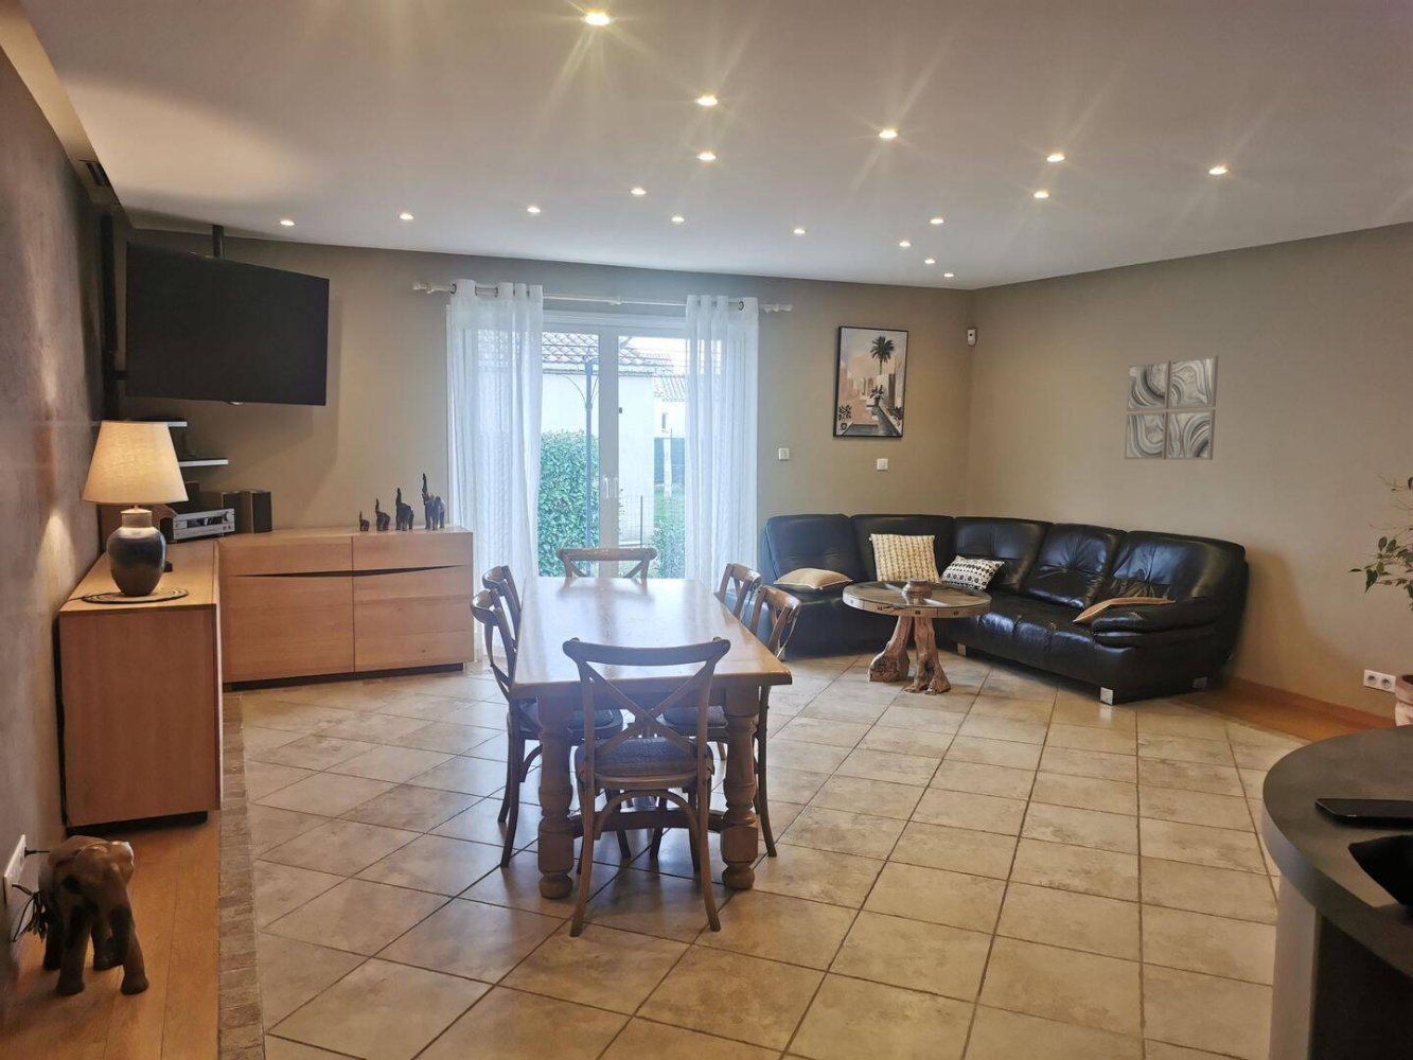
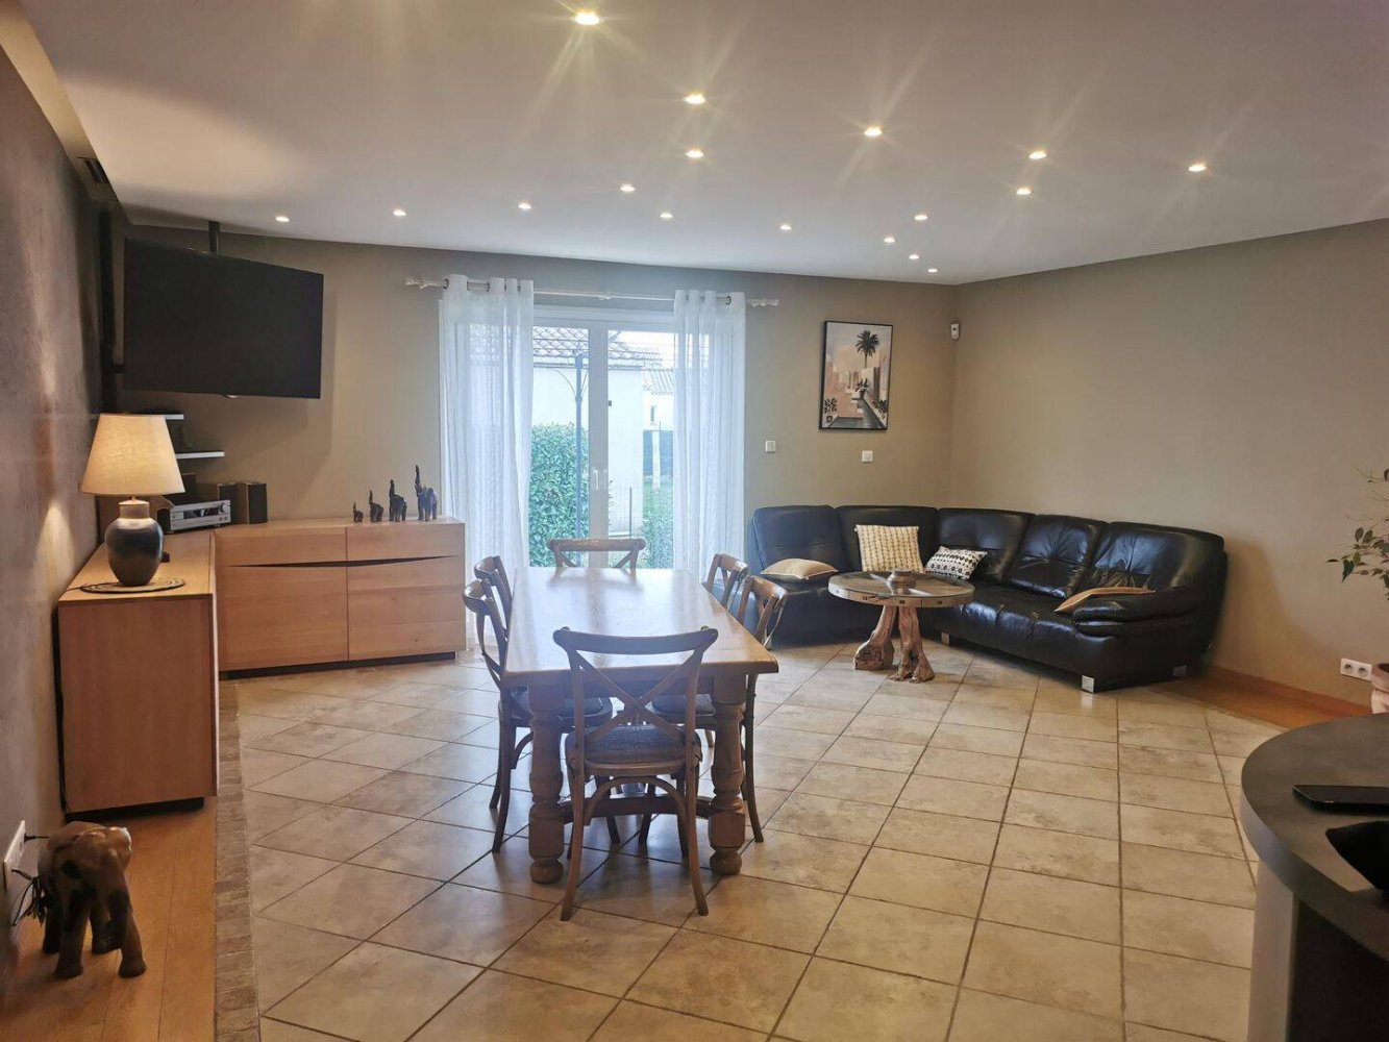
- wall art [1123,355,1220,461]
